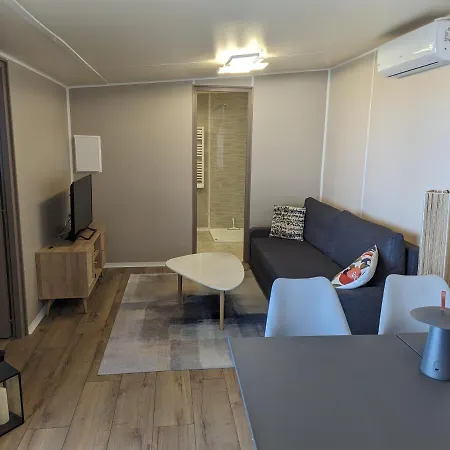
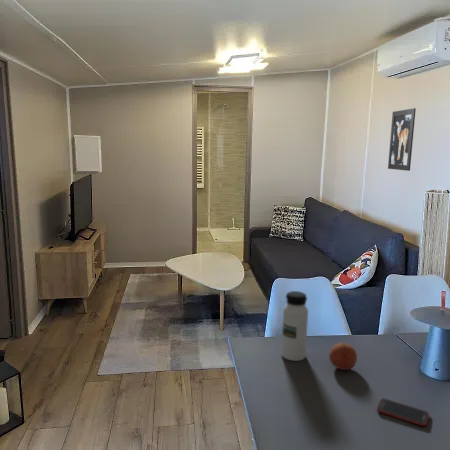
+ fruit [328,342,358,371]
+ water bottle [281,290,309,362]
+ wall art [387,107,417,172]
+ cell phone [376,397,430,427]
